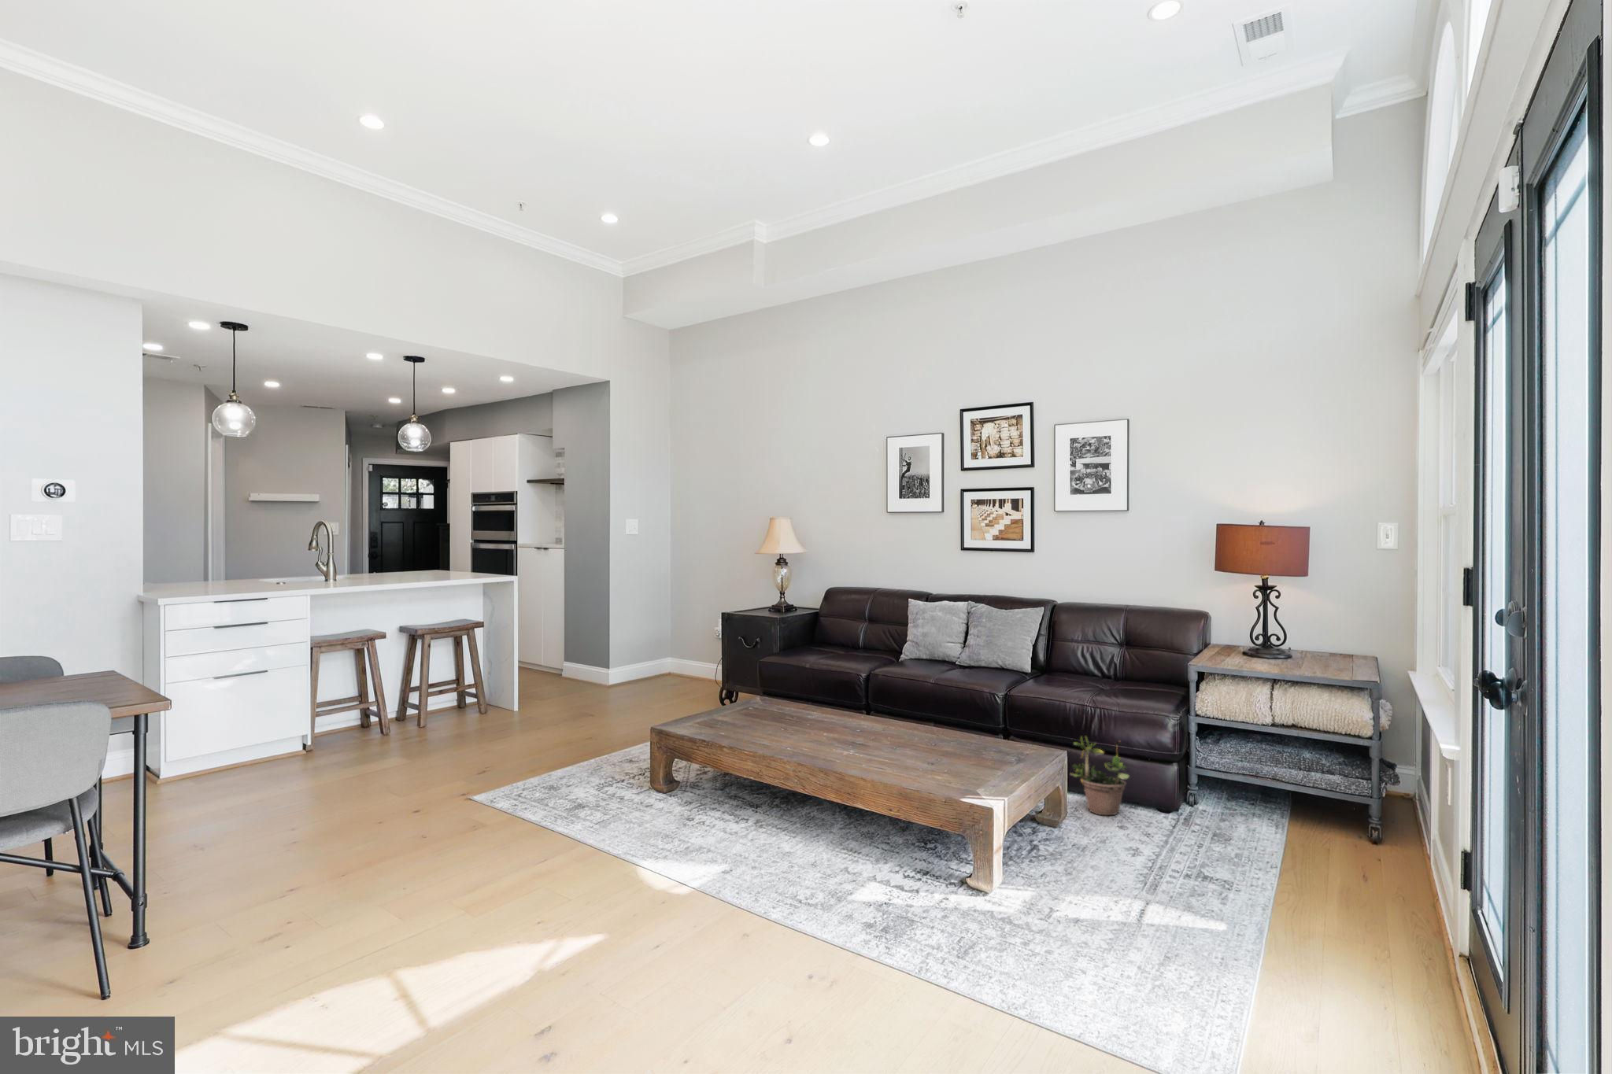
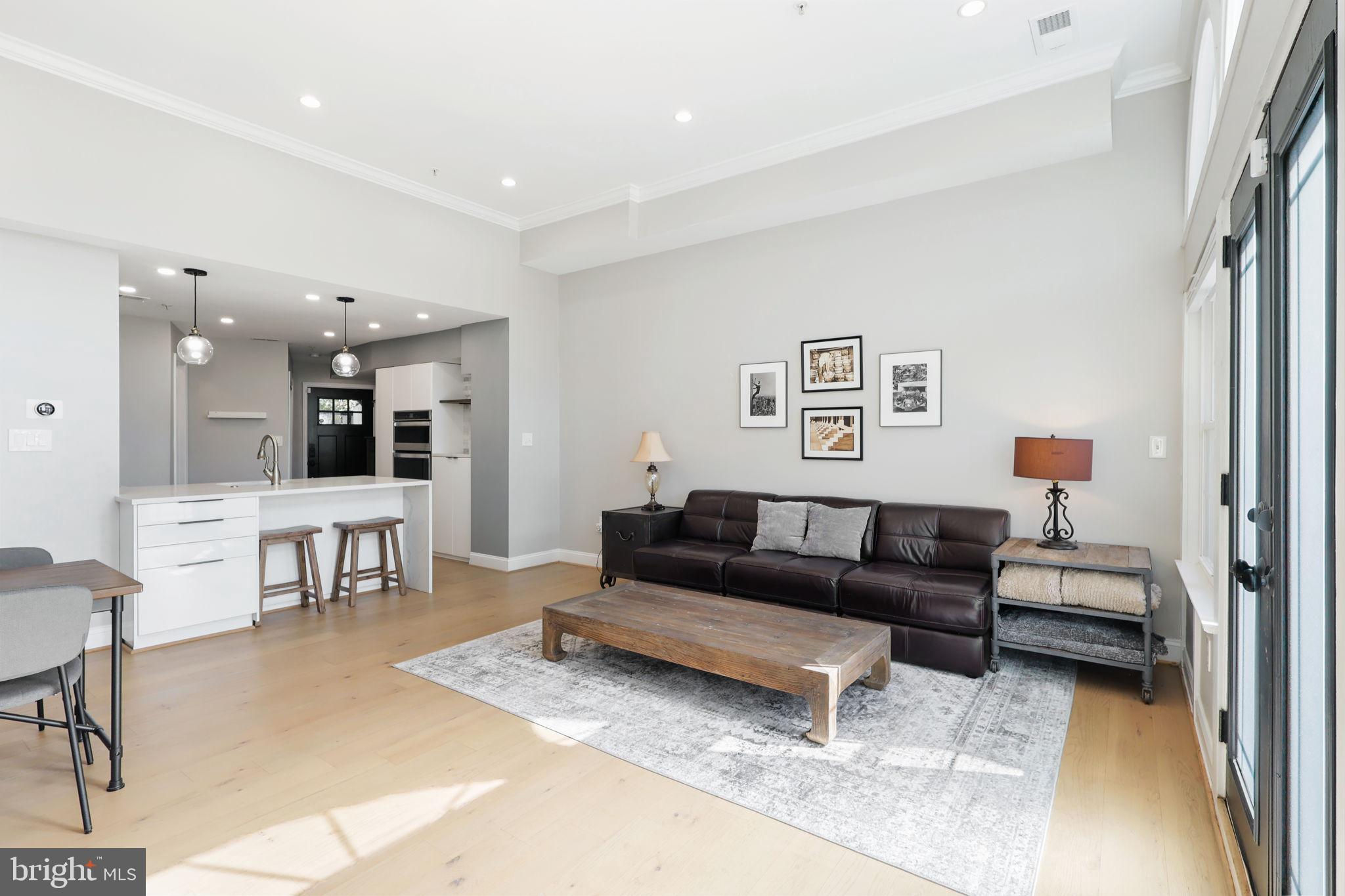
- potted plant [1069,735,1130,816]
